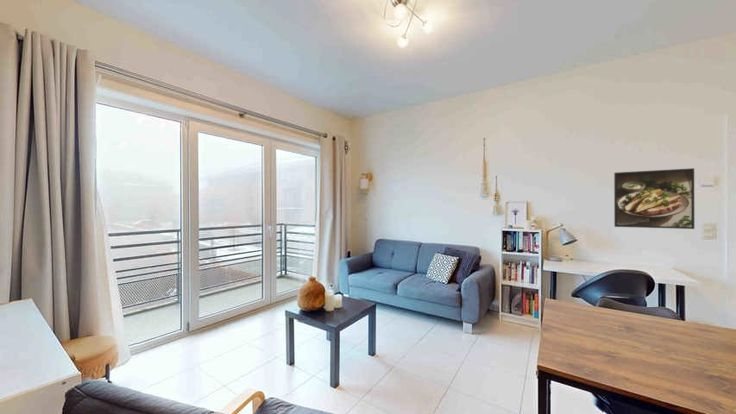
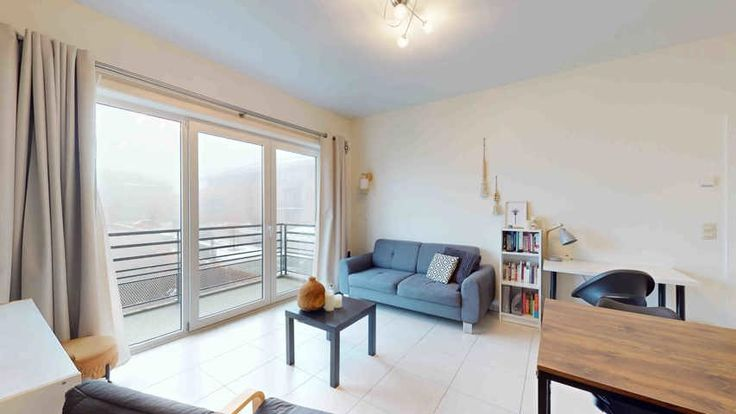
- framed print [613,167,695,230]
